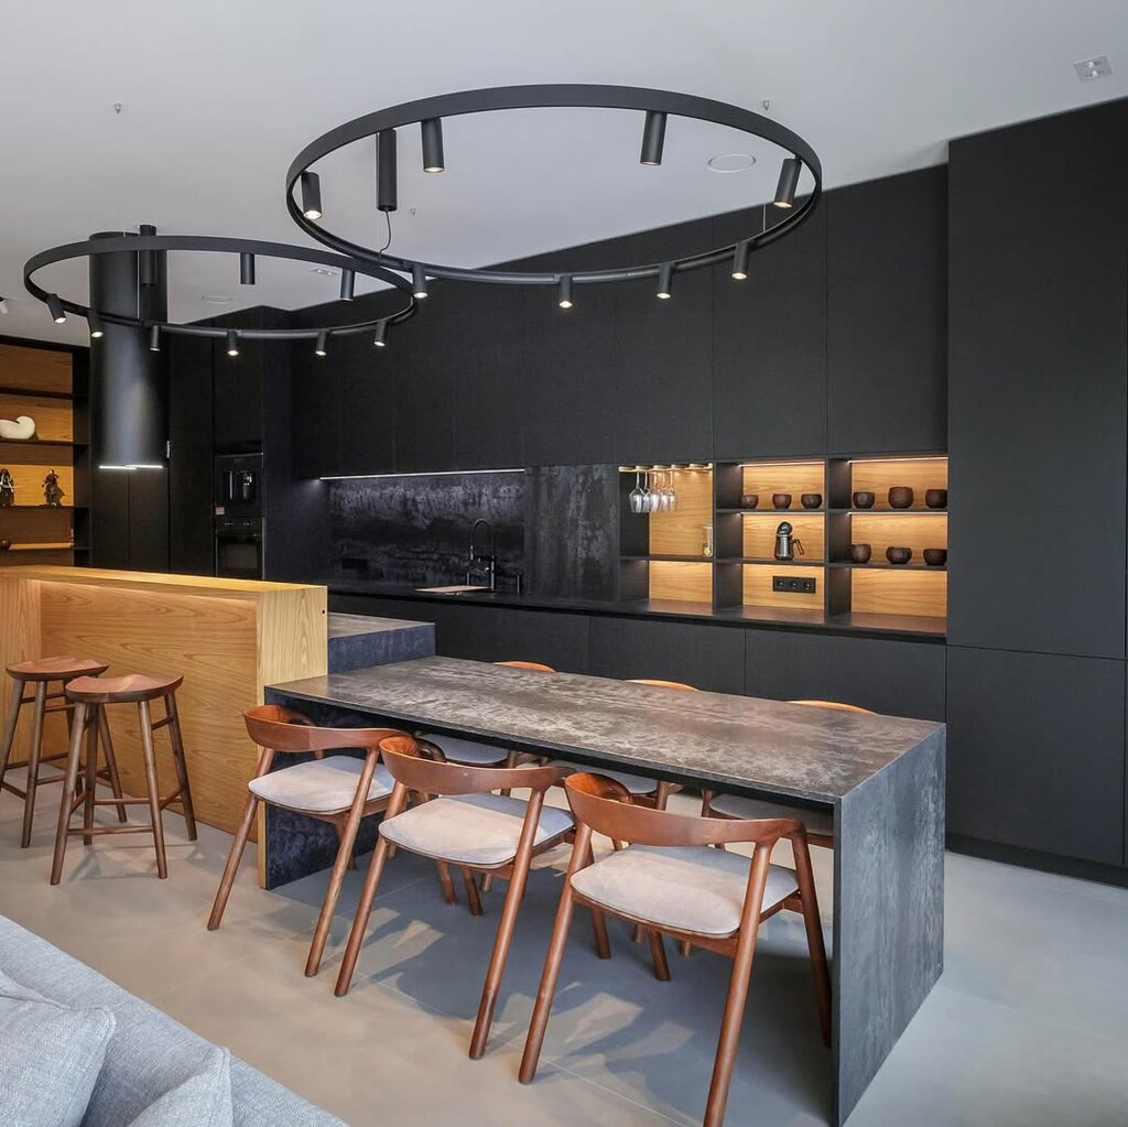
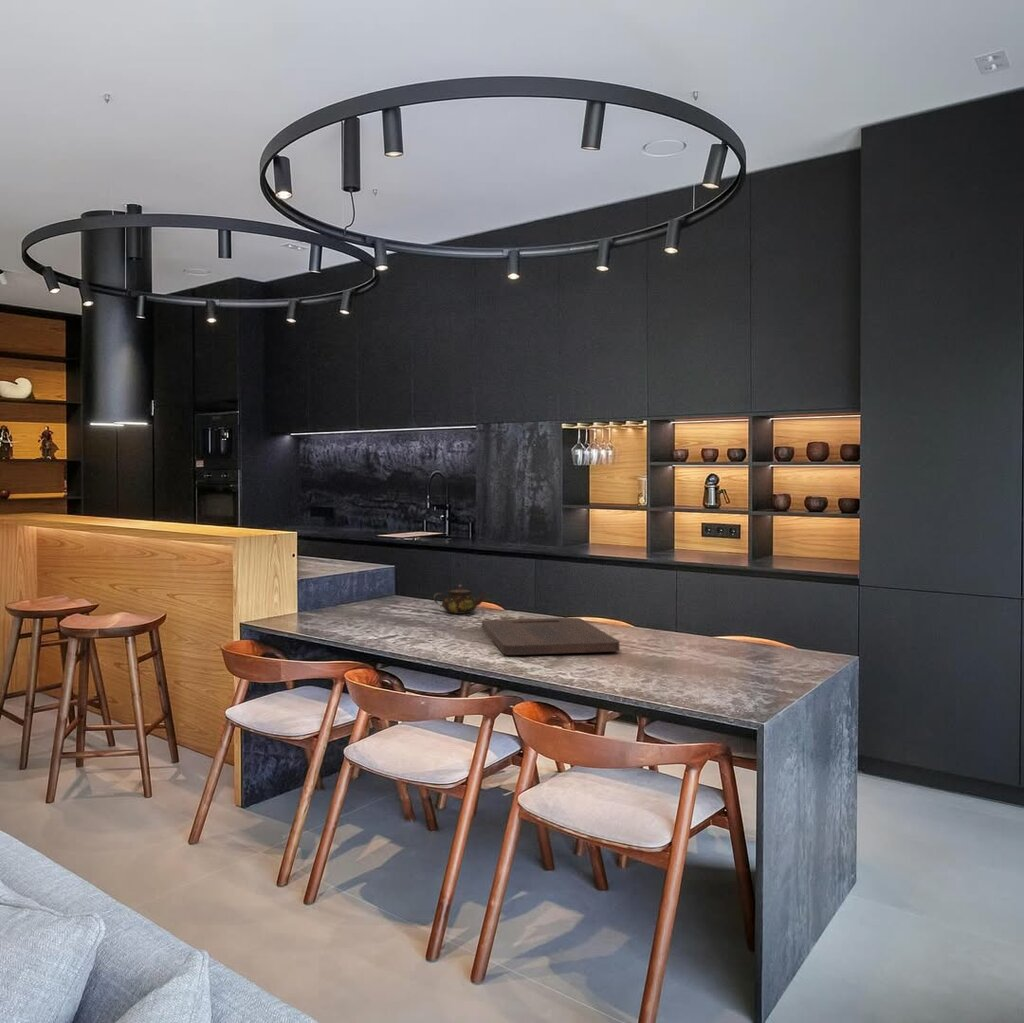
+ cutting board [481,617,620,656]
+ teapot [433,584,487,615]
